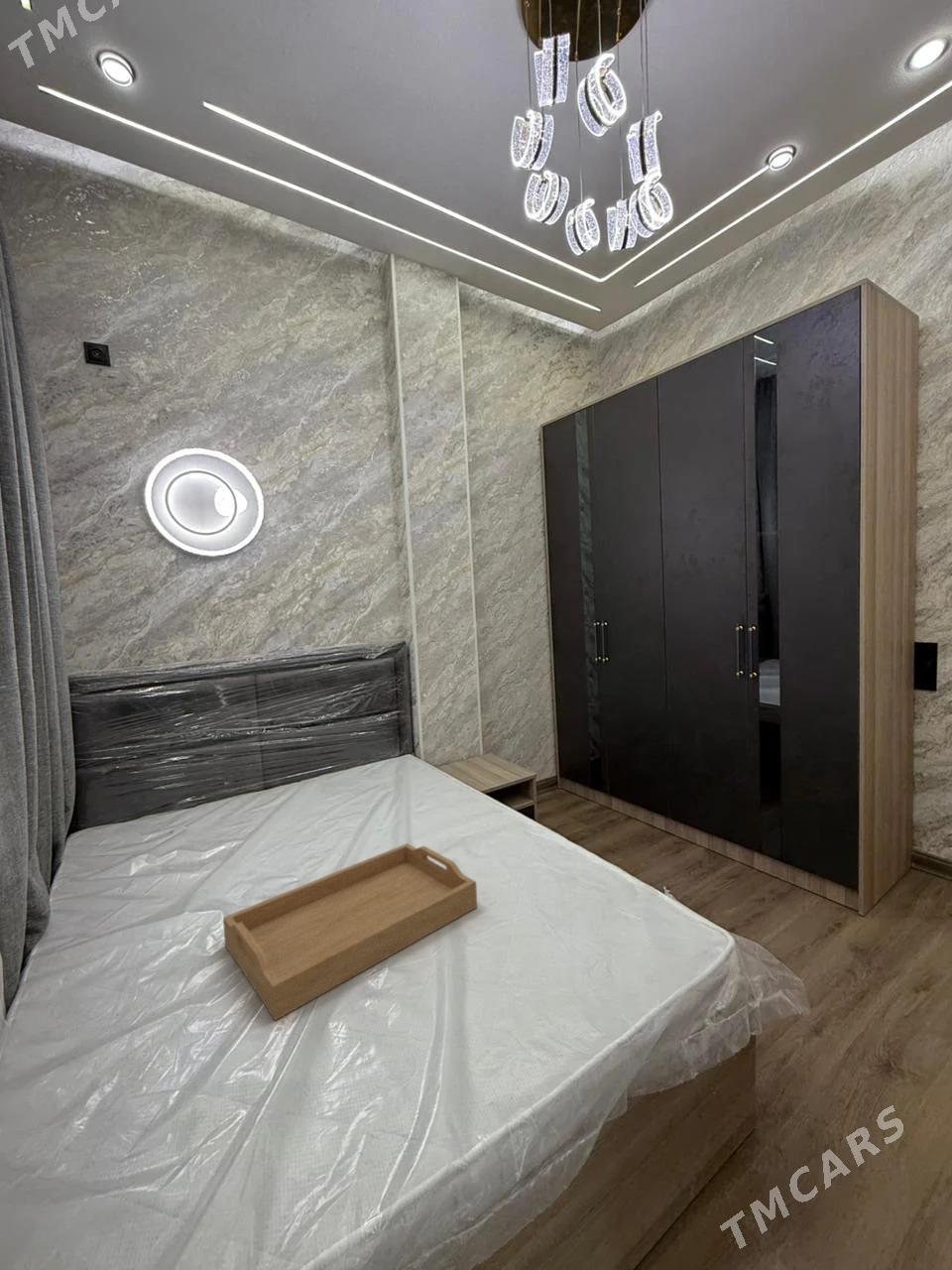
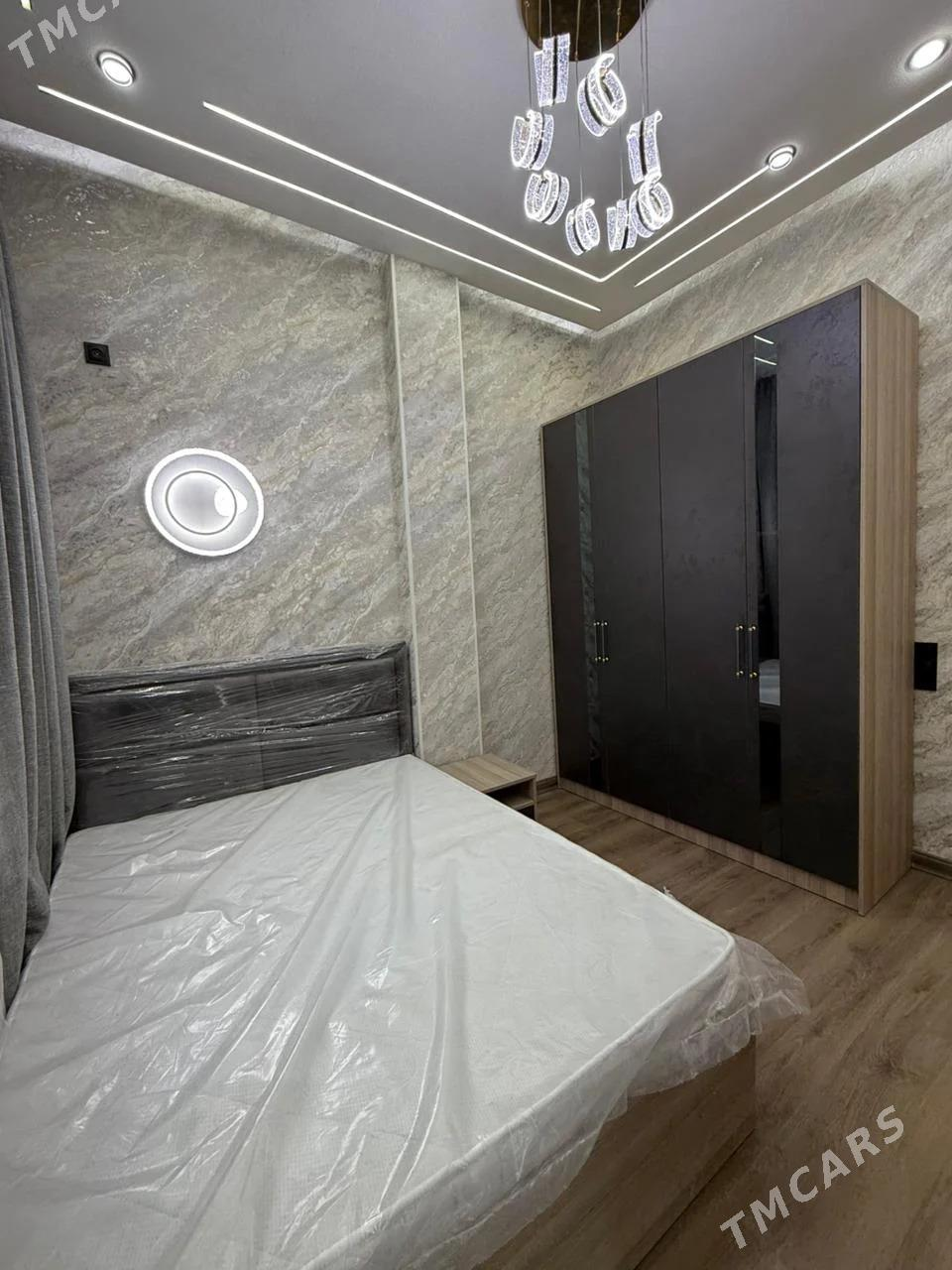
- serving tray [222,842,478,1022]
